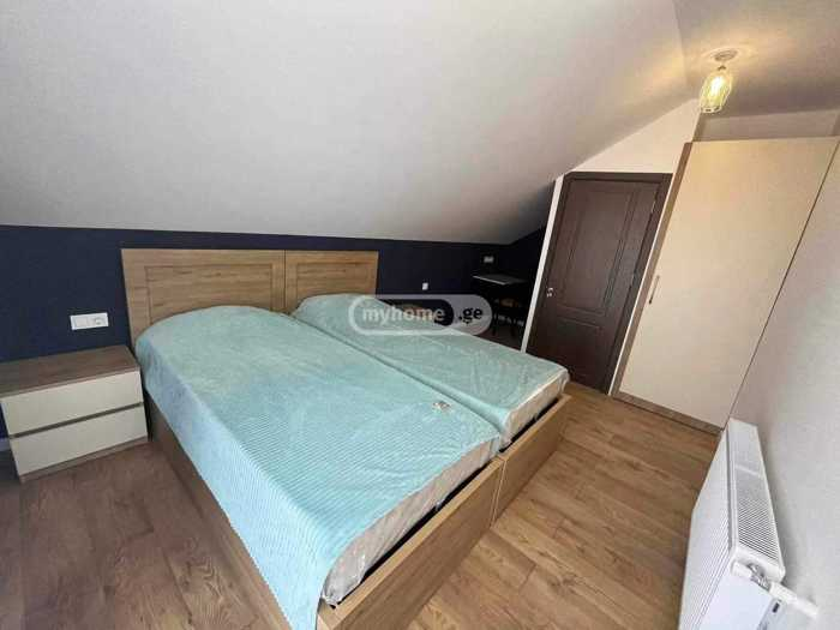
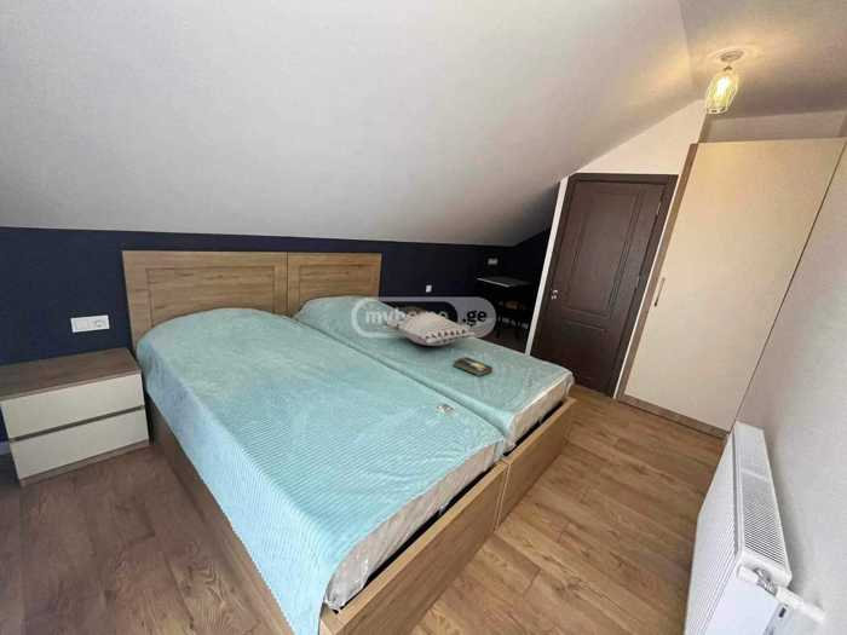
+ decorative pillow [382,312,478,347]
+ hardback book [451,356,494,379]
